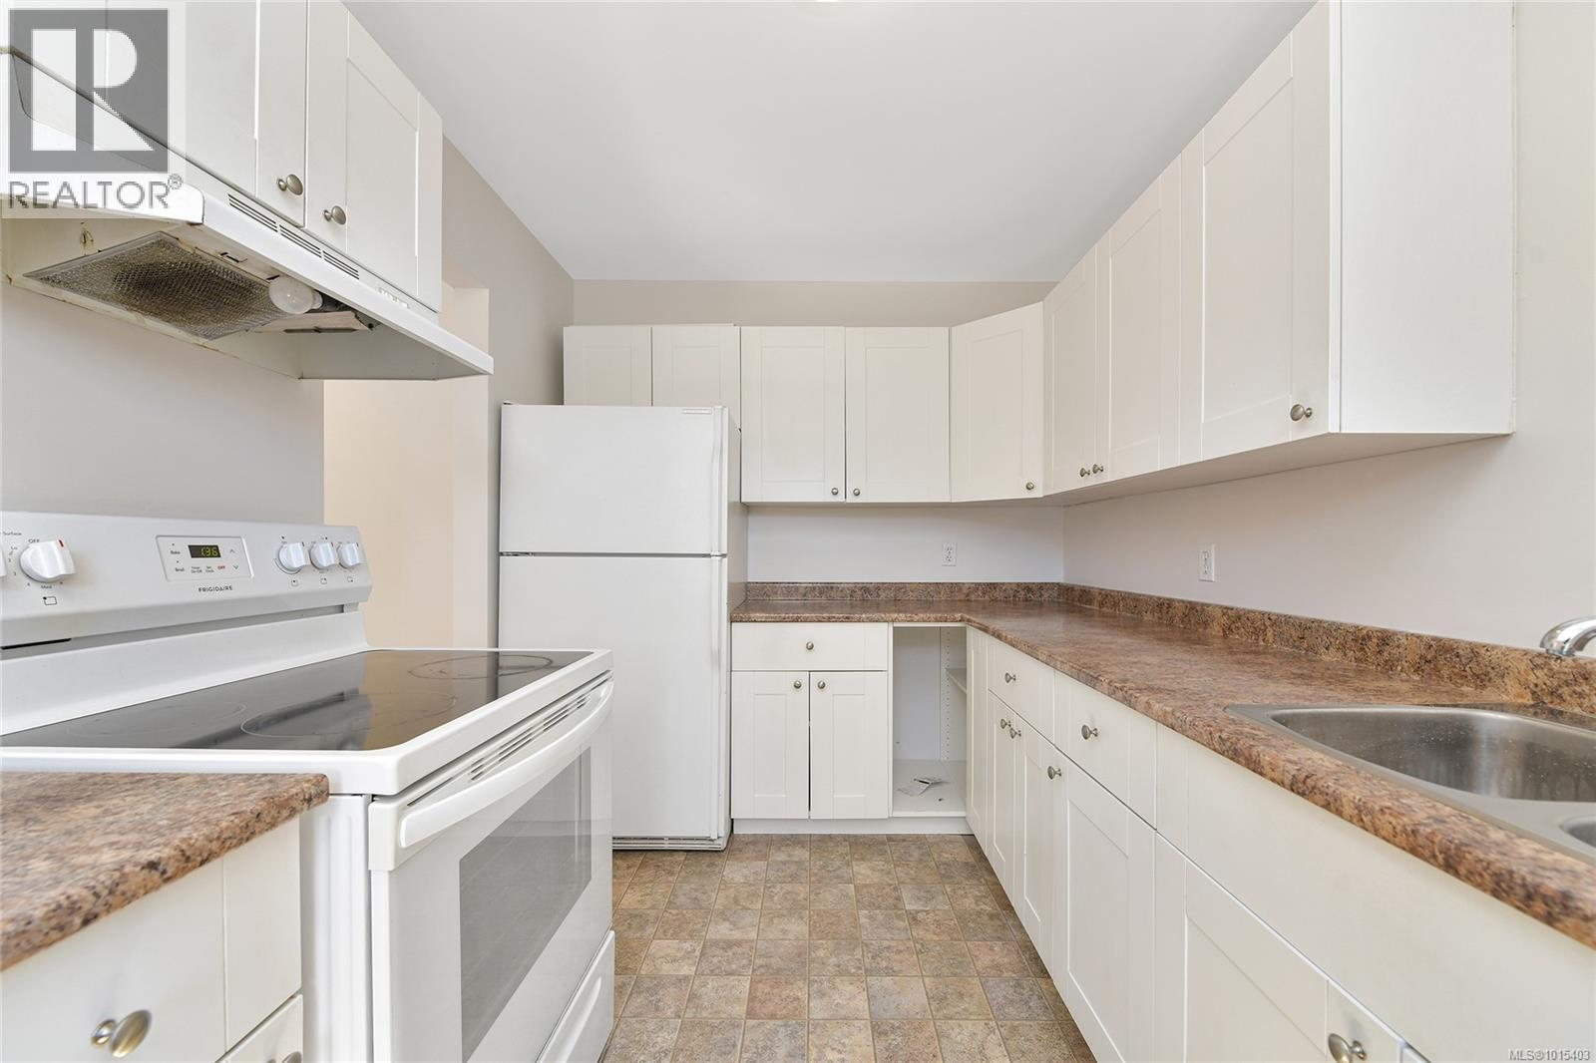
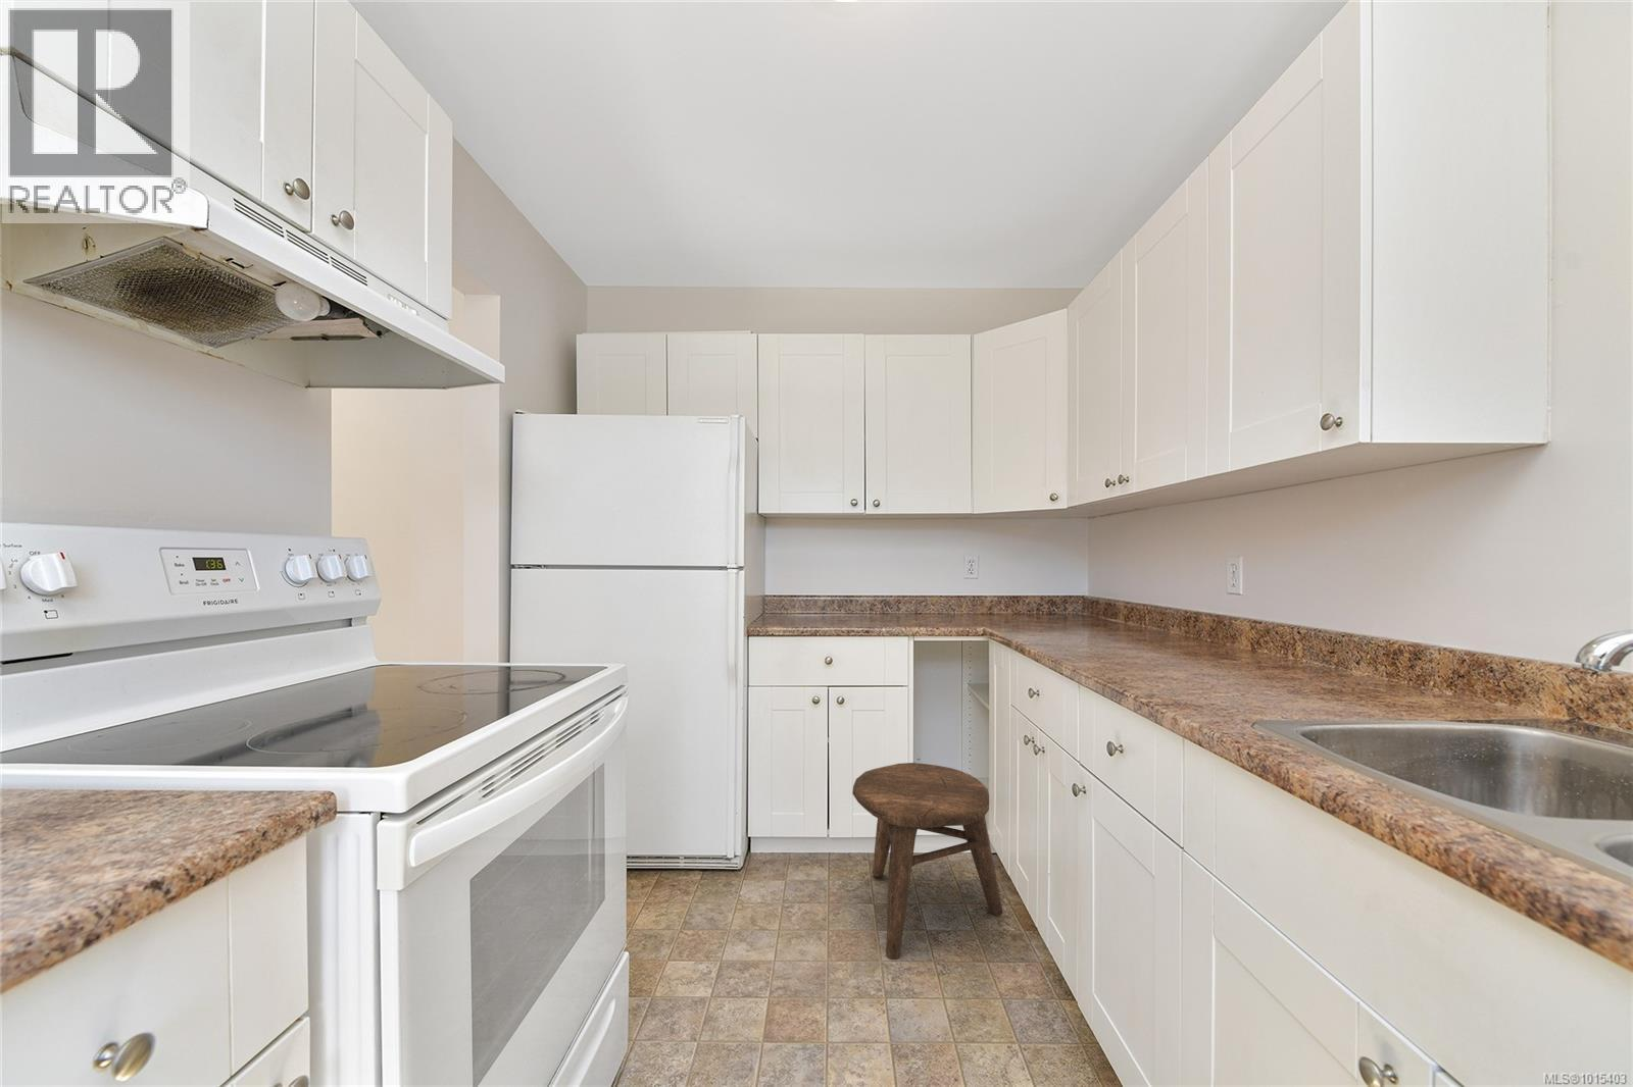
+ stool [851,762,1003,961]
